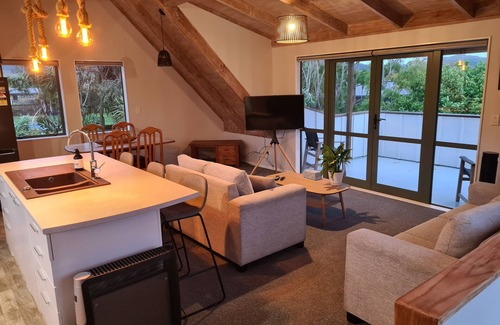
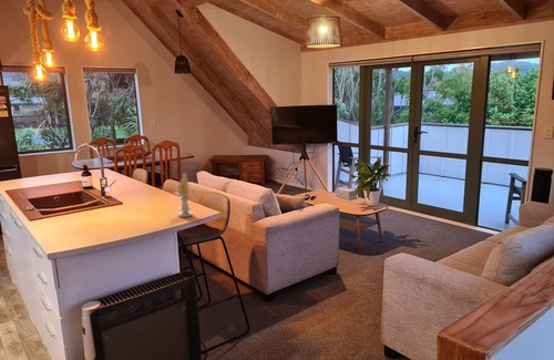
+ candle [172,172,196,218]
